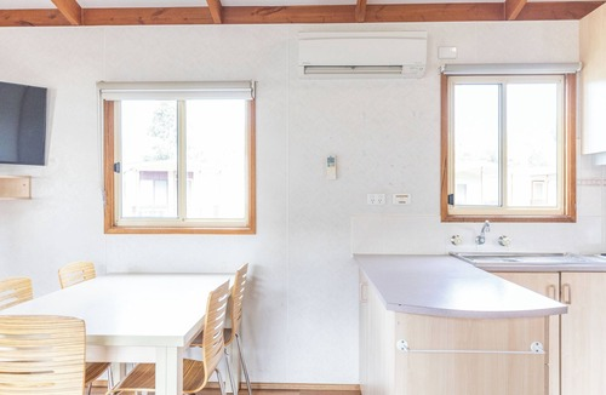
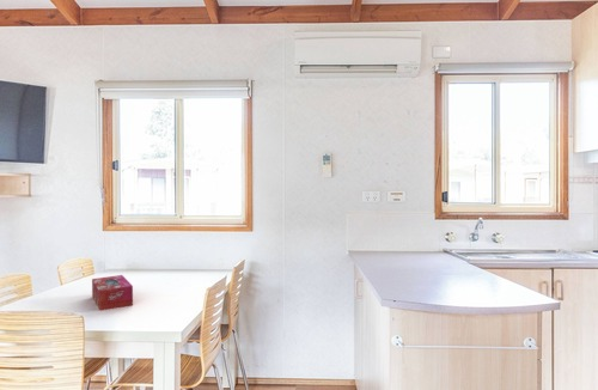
+ tissue box [91,274,134,311]
